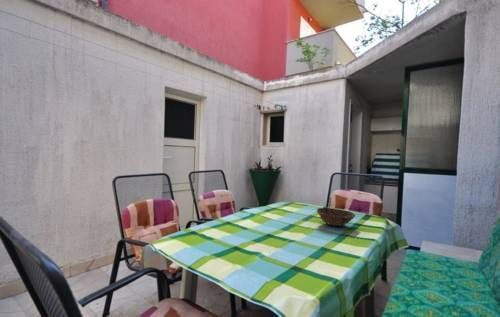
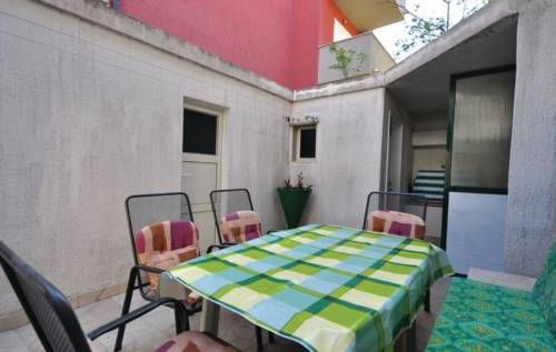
- bowl [316,206,357,227]
